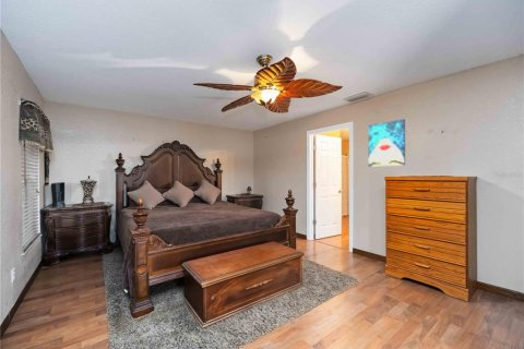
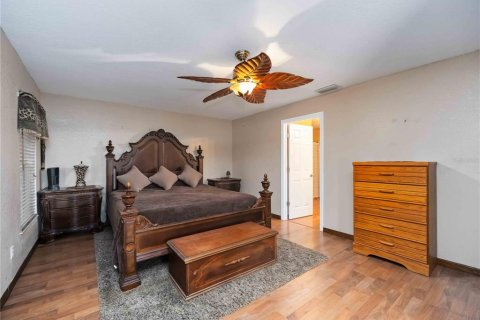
- wall art [368,118,406,168]
